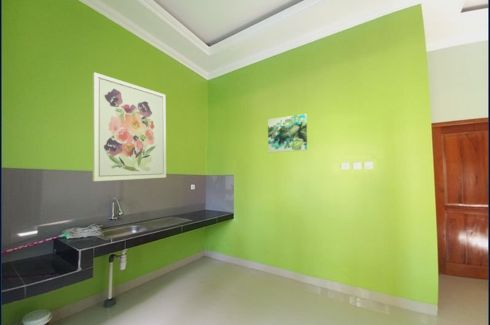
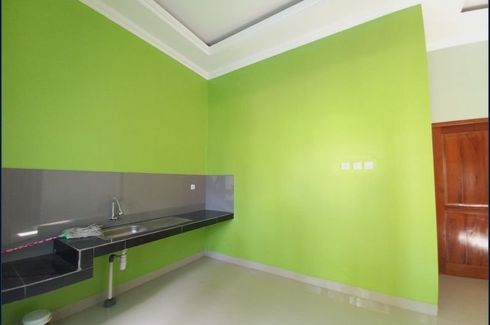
- wall art [92,71,167,182]
- wall art [267,113,308,153]
